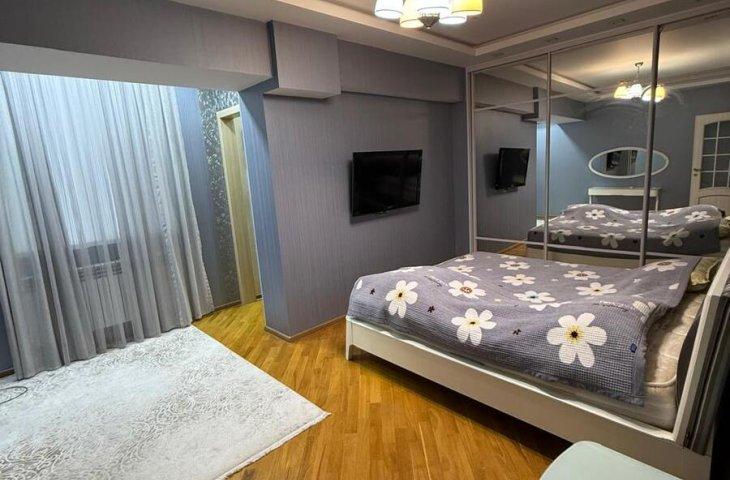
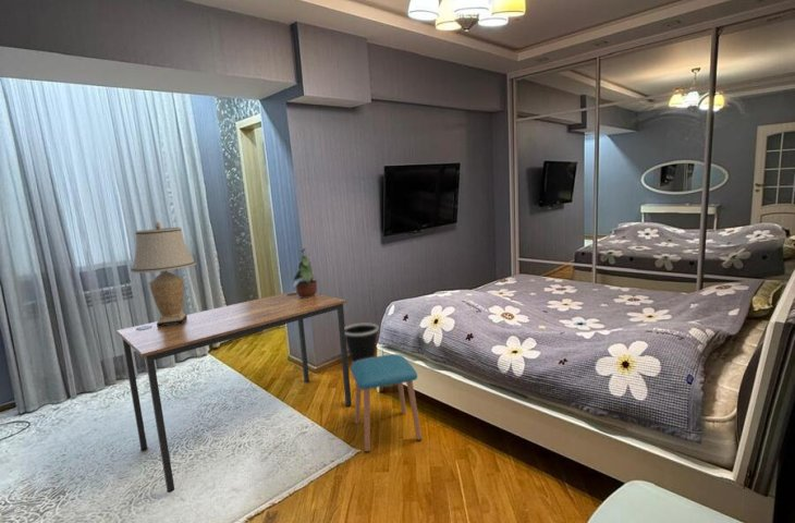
+ stool [350,353,423,453]
+ table lamp [130,221,197,327]
+ wastebasket [345,321,379,364]
+ potted plant [292,247,320,299]
+ desk [115,290,353,494]
